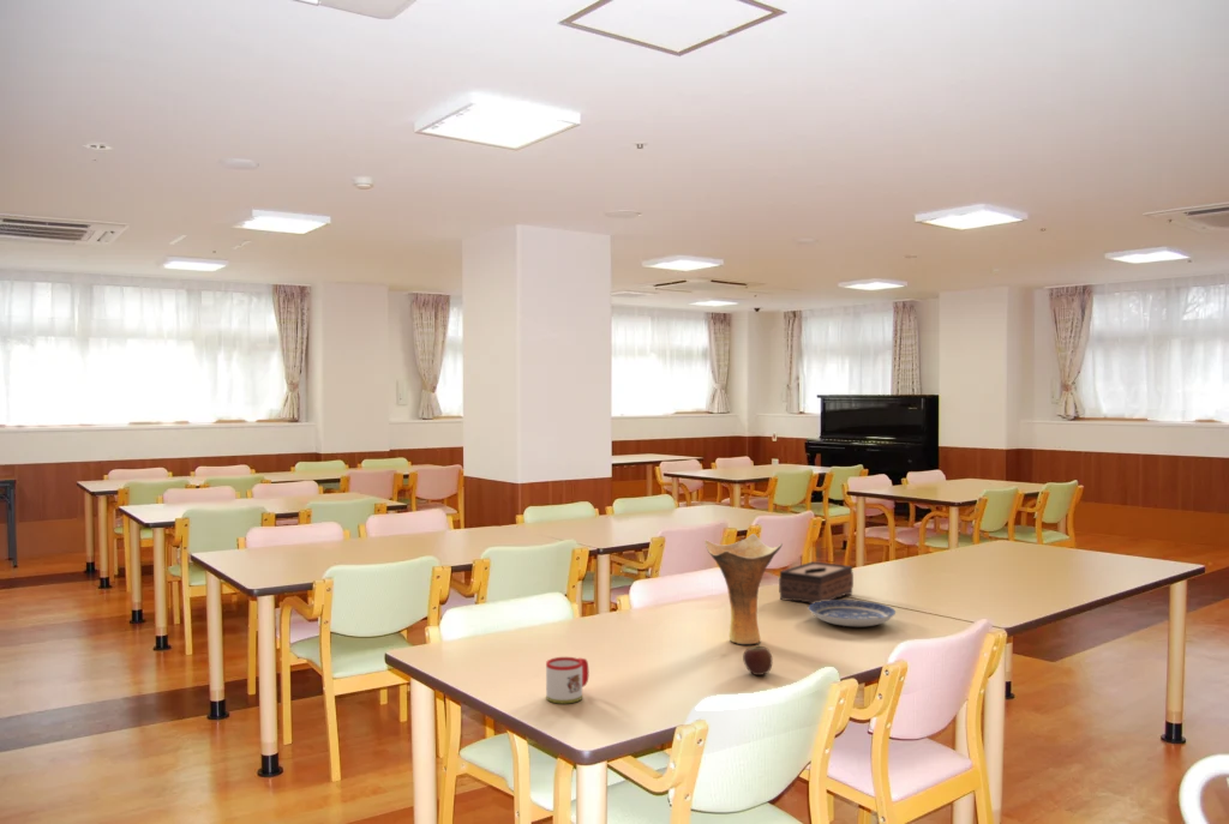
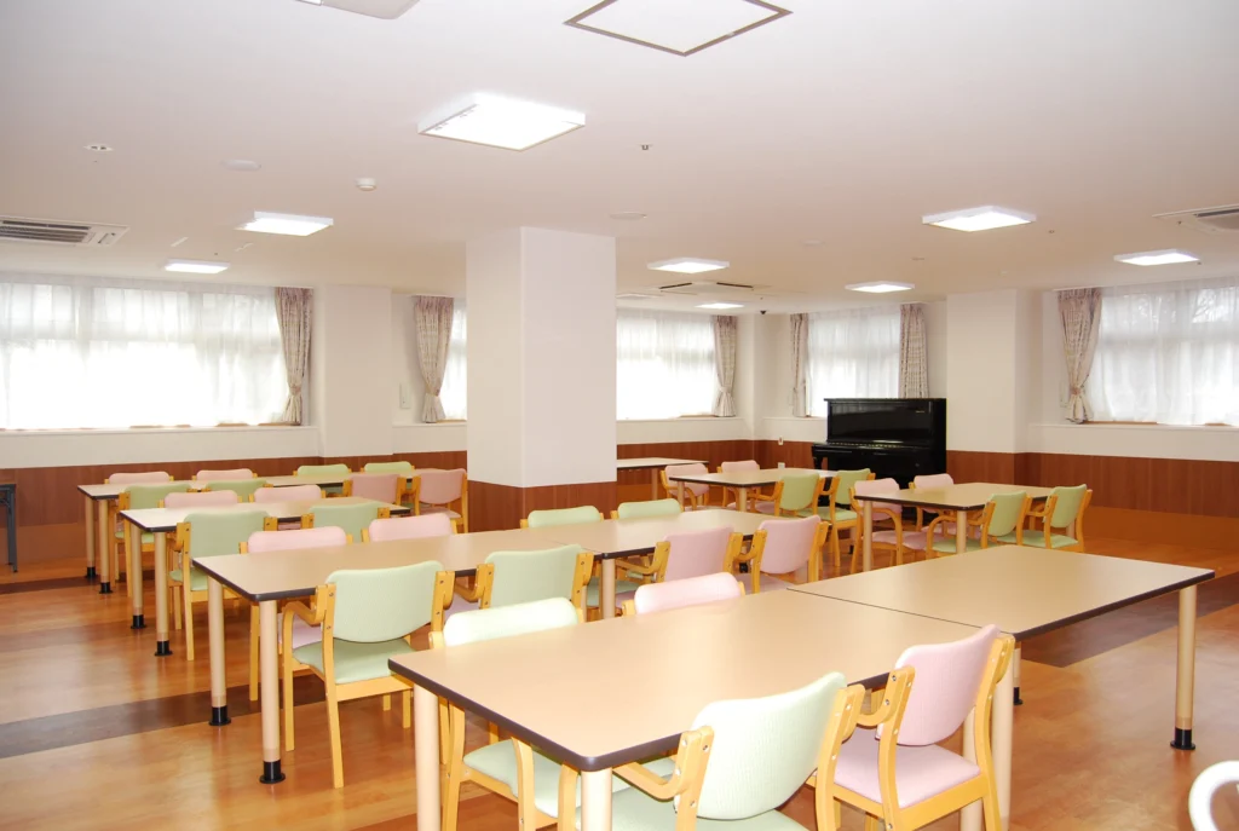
- tissue box [778,560,855,605]
- apple [742,640,774,676]
- mug [545,656,590,705]
- plate [808,599,897,627]
- vase [703,533,784,645]
